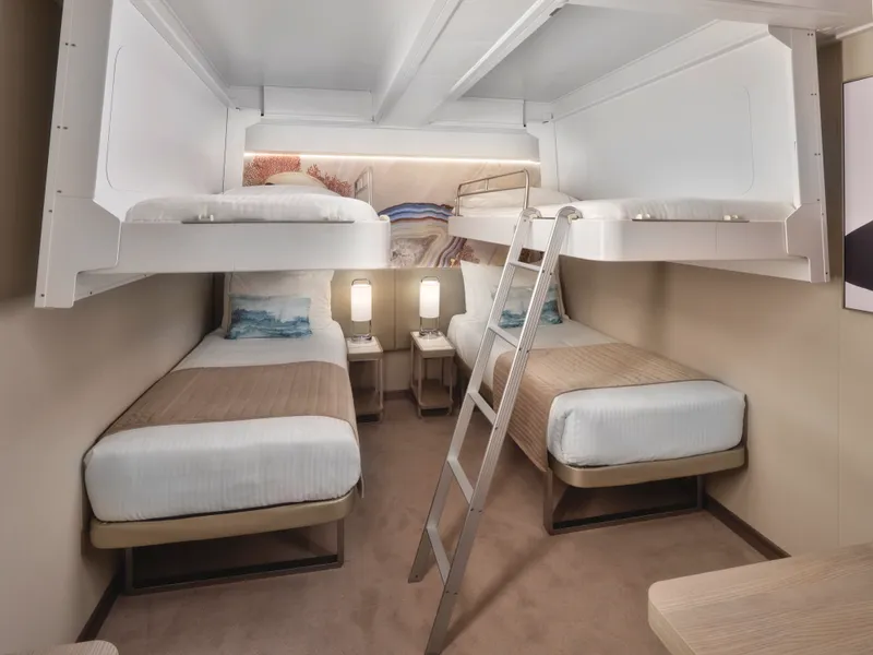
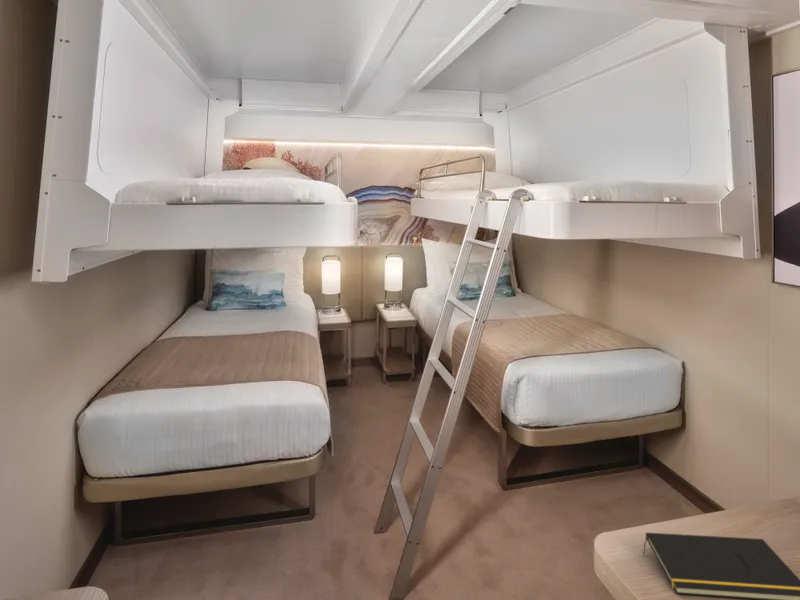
+ notepad [642,532,800,600]
